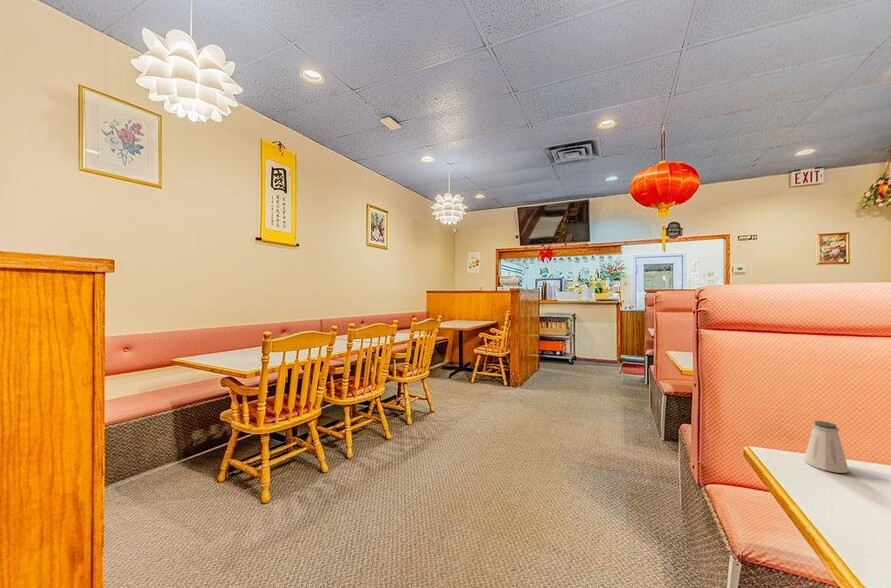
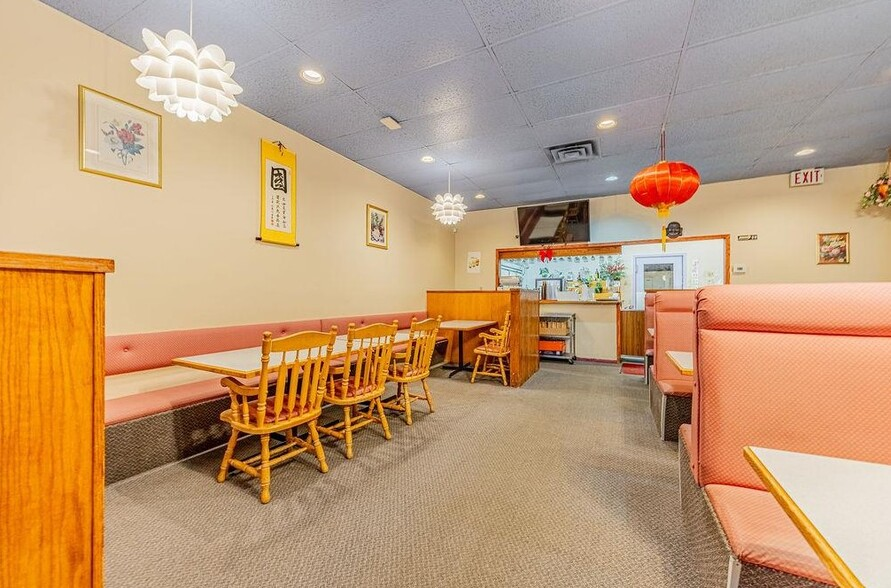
- saltshaker [803,420,850,474]
